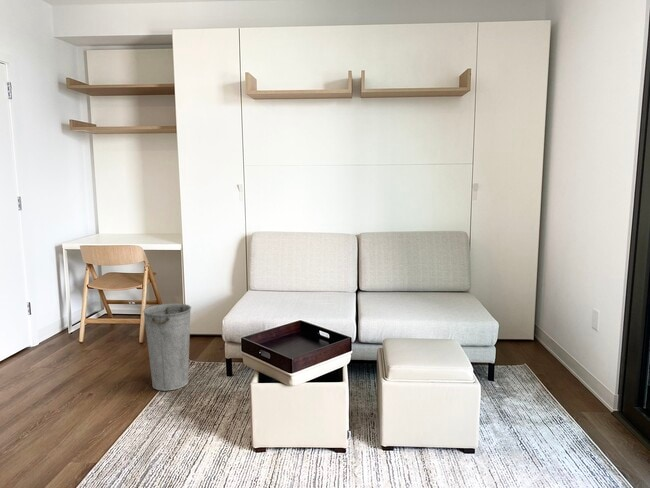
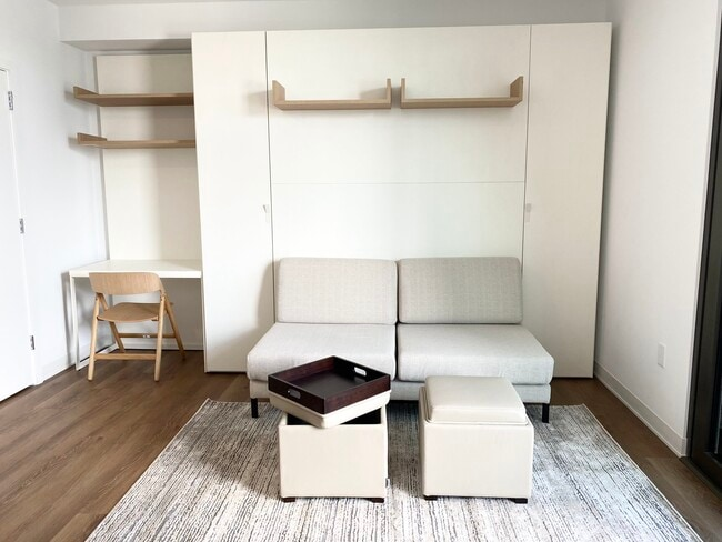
- bucket [142,302,192,392]
